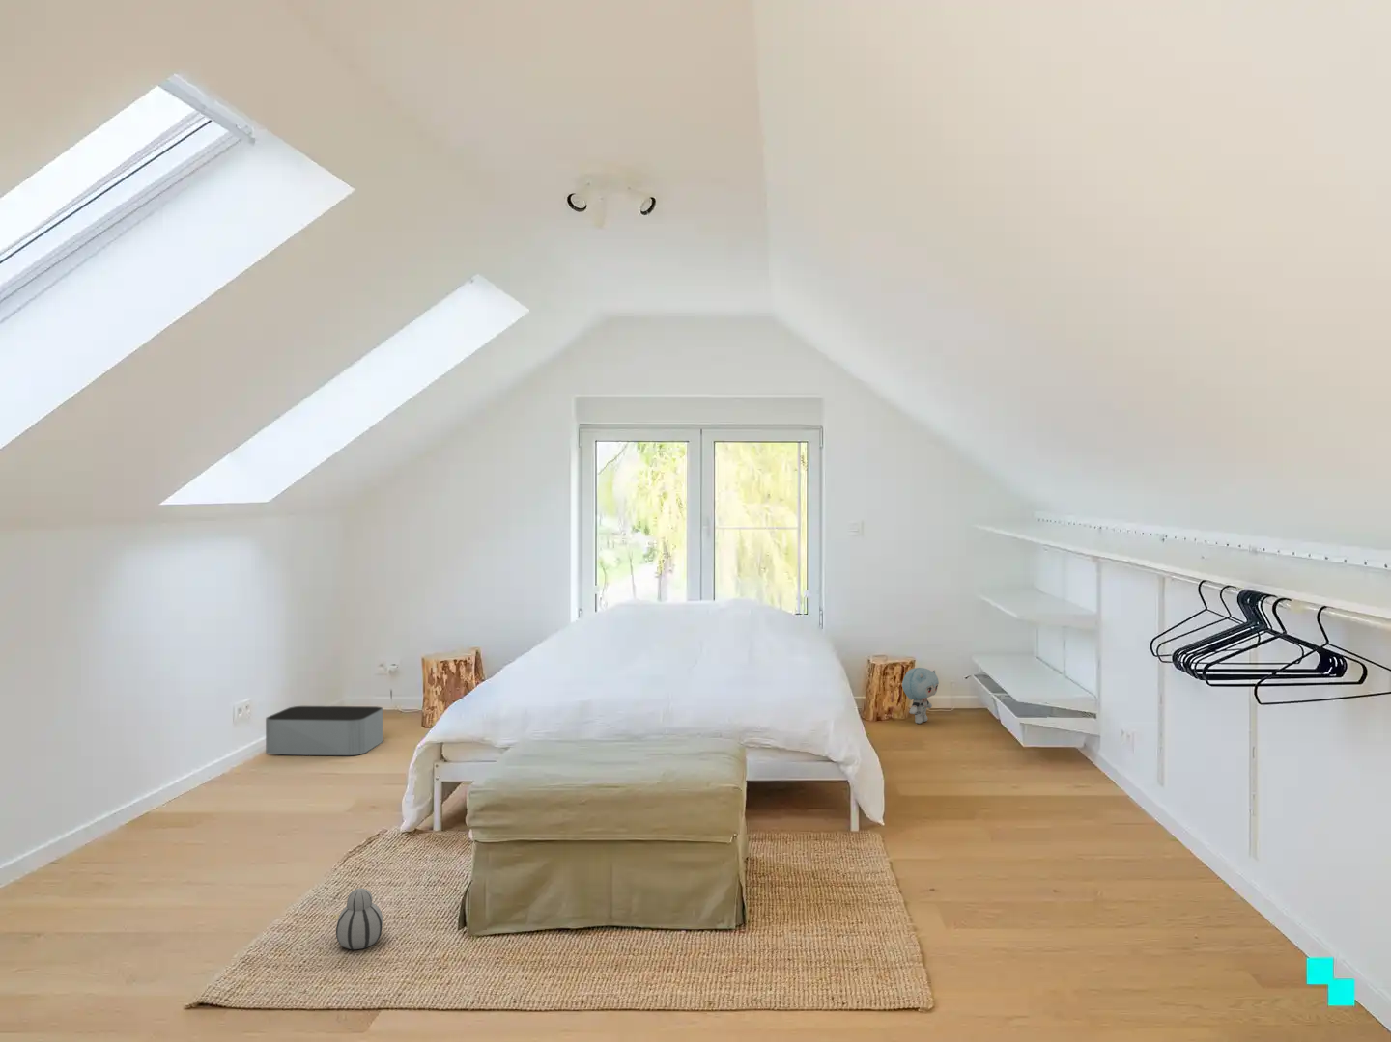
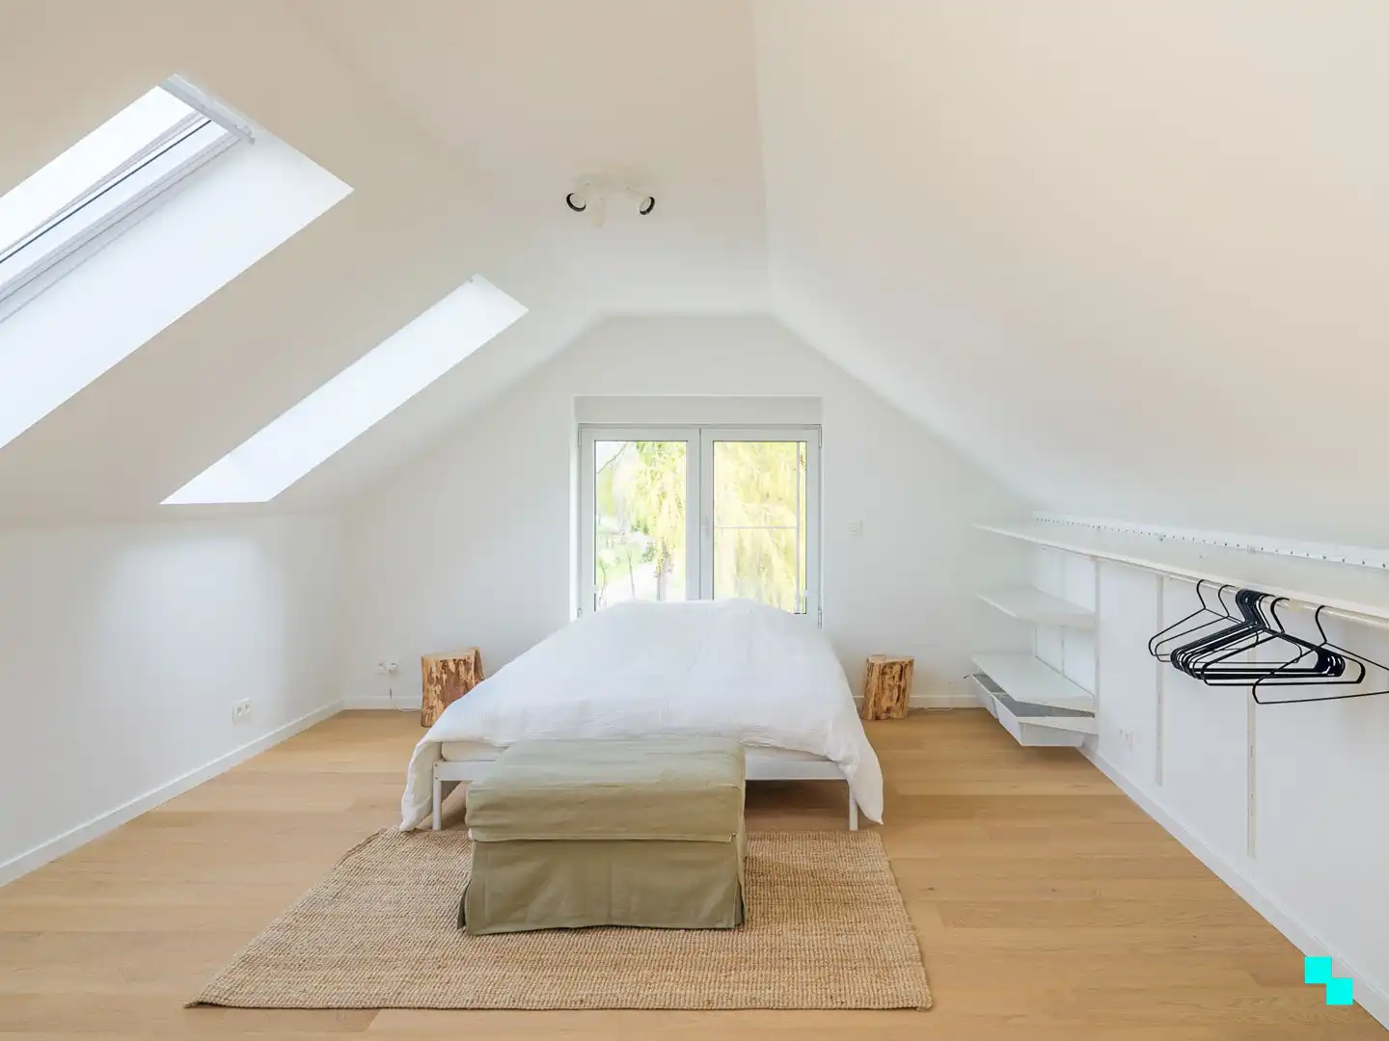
- gourd [335,887,383,950]
- storage bin [265,705,384,756]
- plush toy [901,667,940,725]
